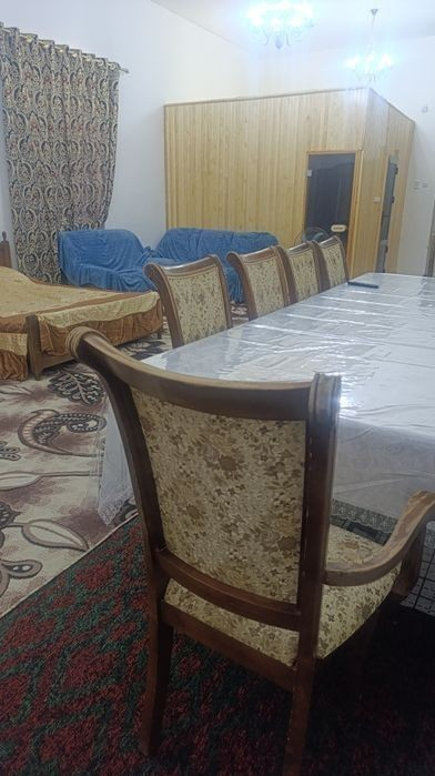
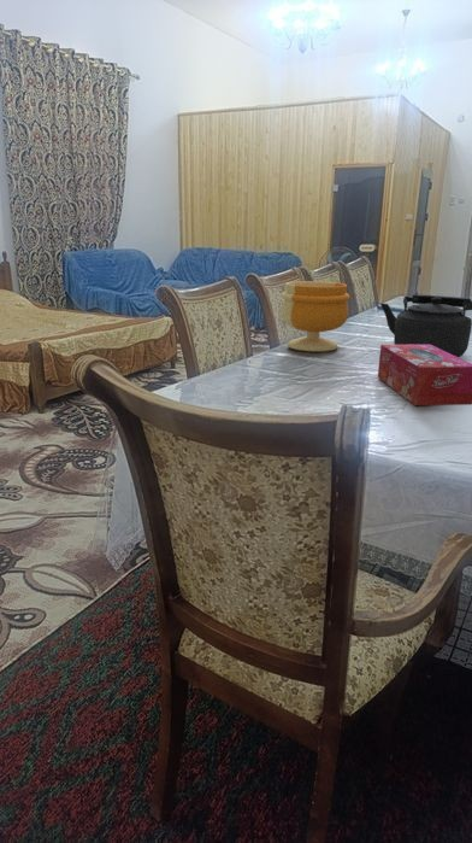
+ tissue box [377,344,472,406]
+ kettle [379,293,472,358]
+ footed bowl [281,280,350,353]
